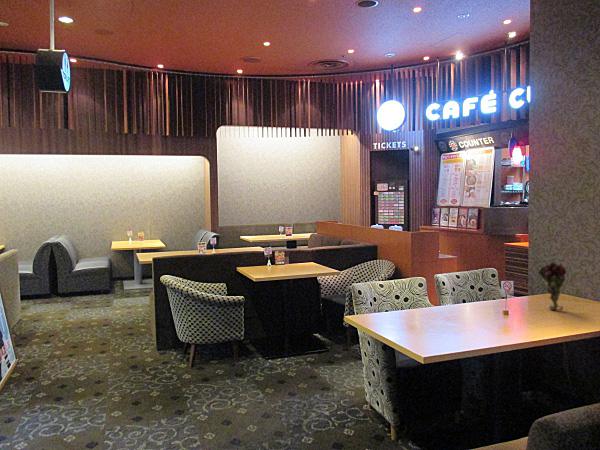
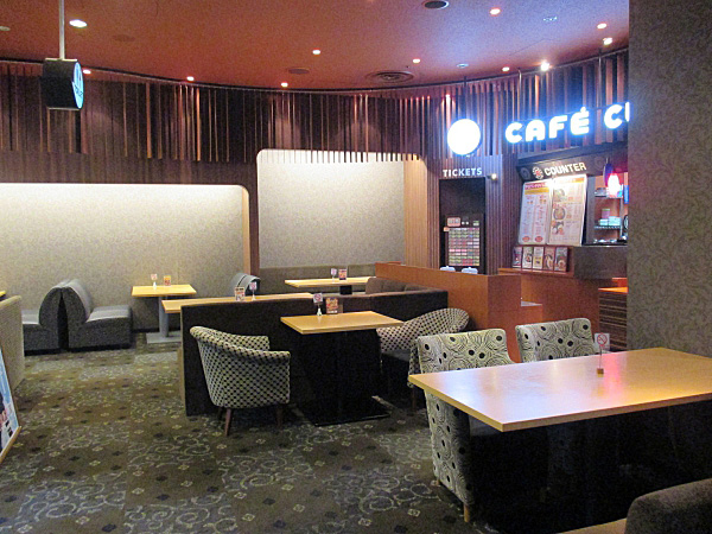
- flower [537,260,567,312]
